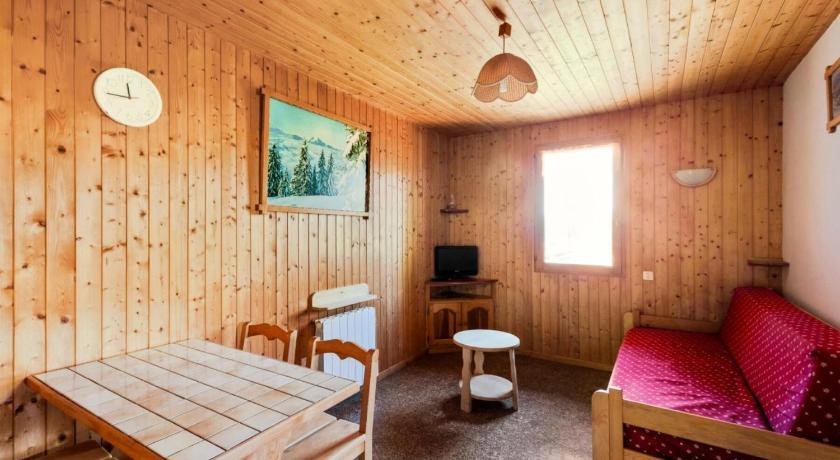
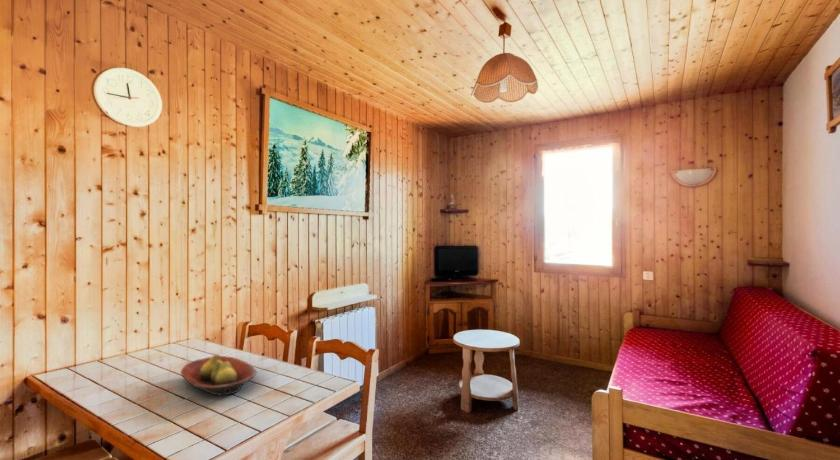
+ fruit bowl [180,353,257,397]
